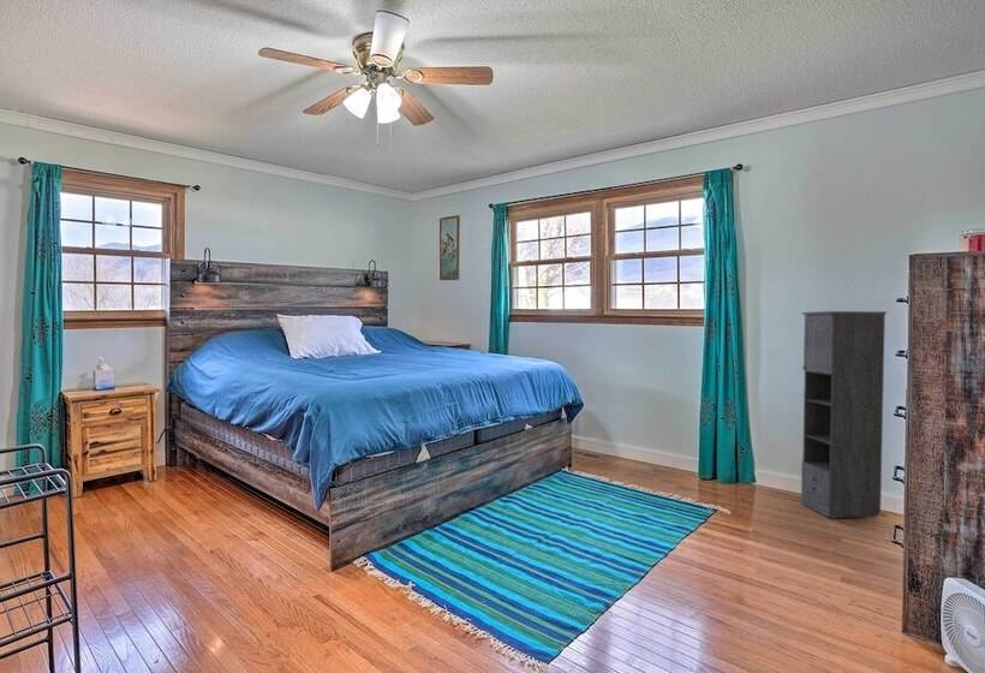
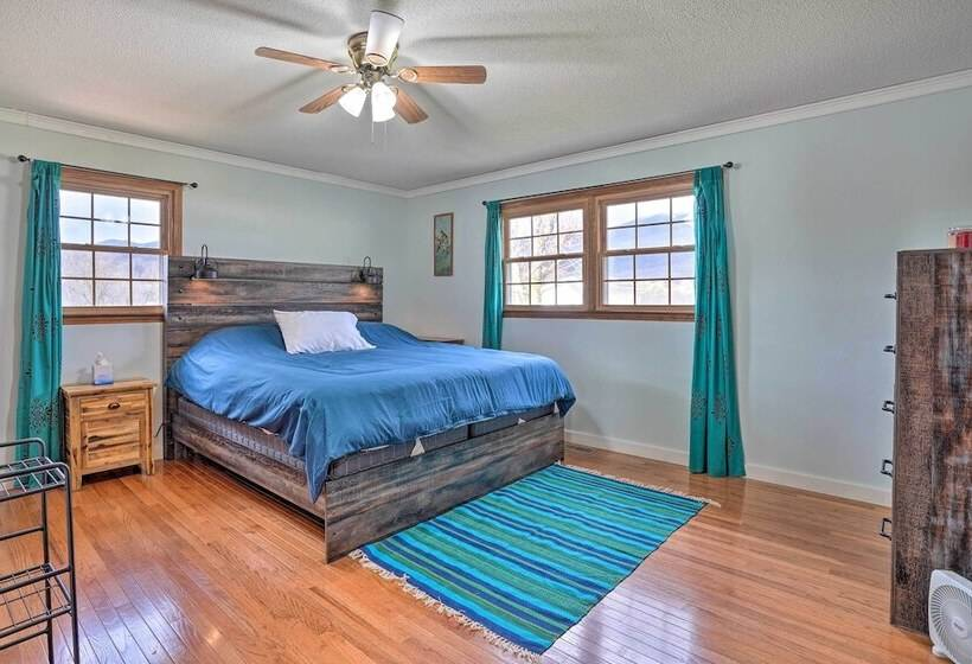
- storage cabinet [800,310,889,519]
